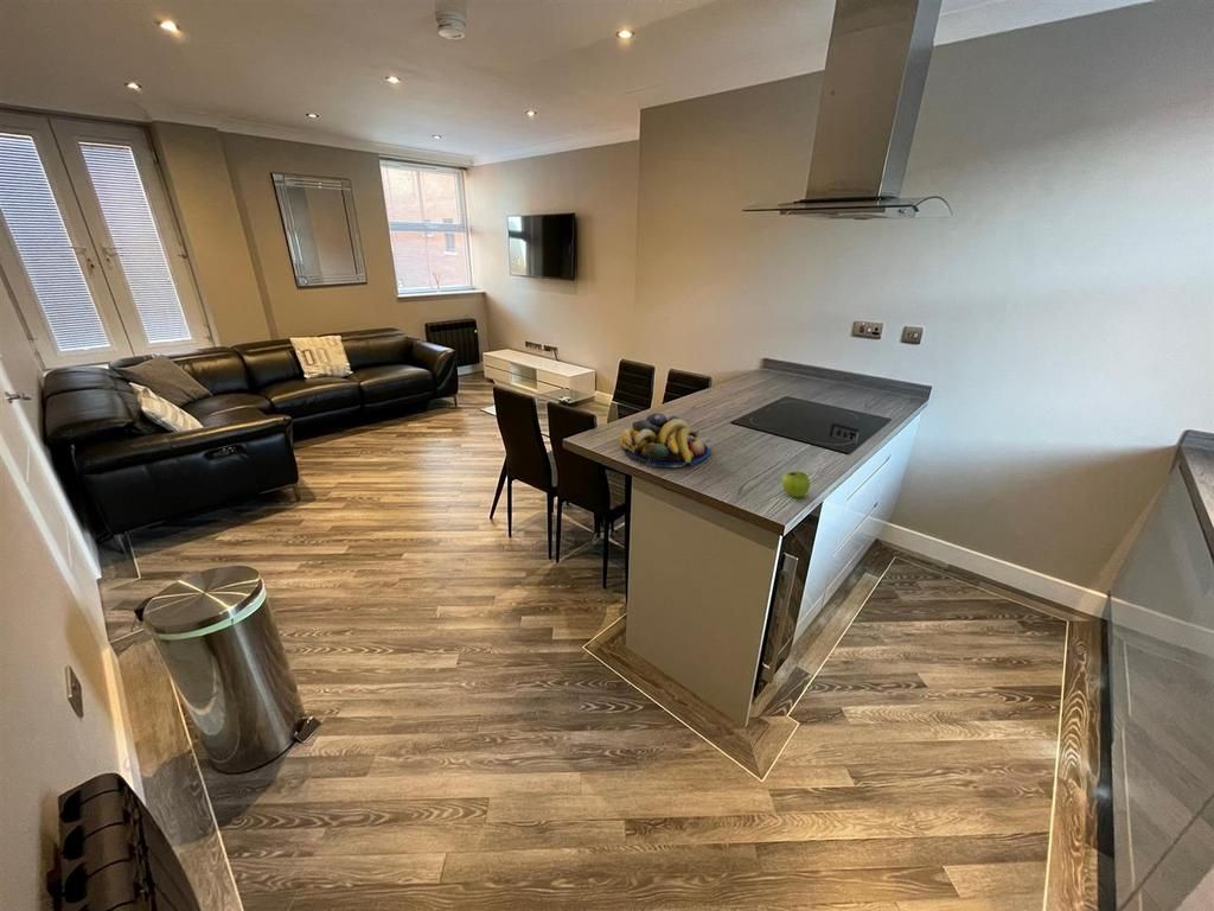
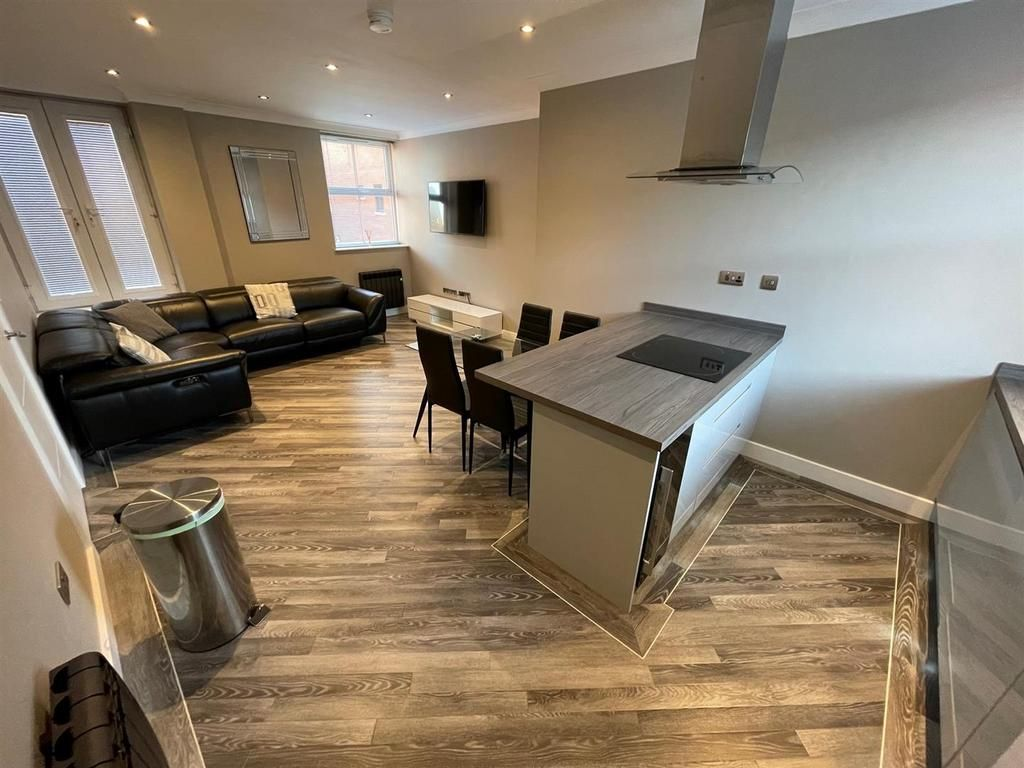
- fruit [780,471,811,498]
- fruit bowl [619,412,710,469]
